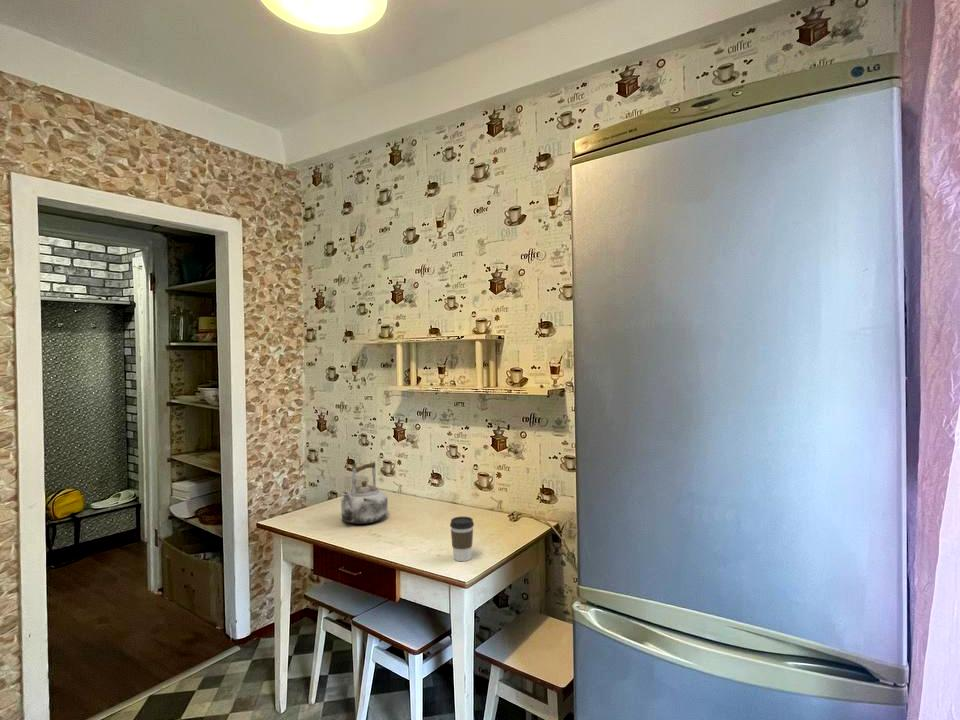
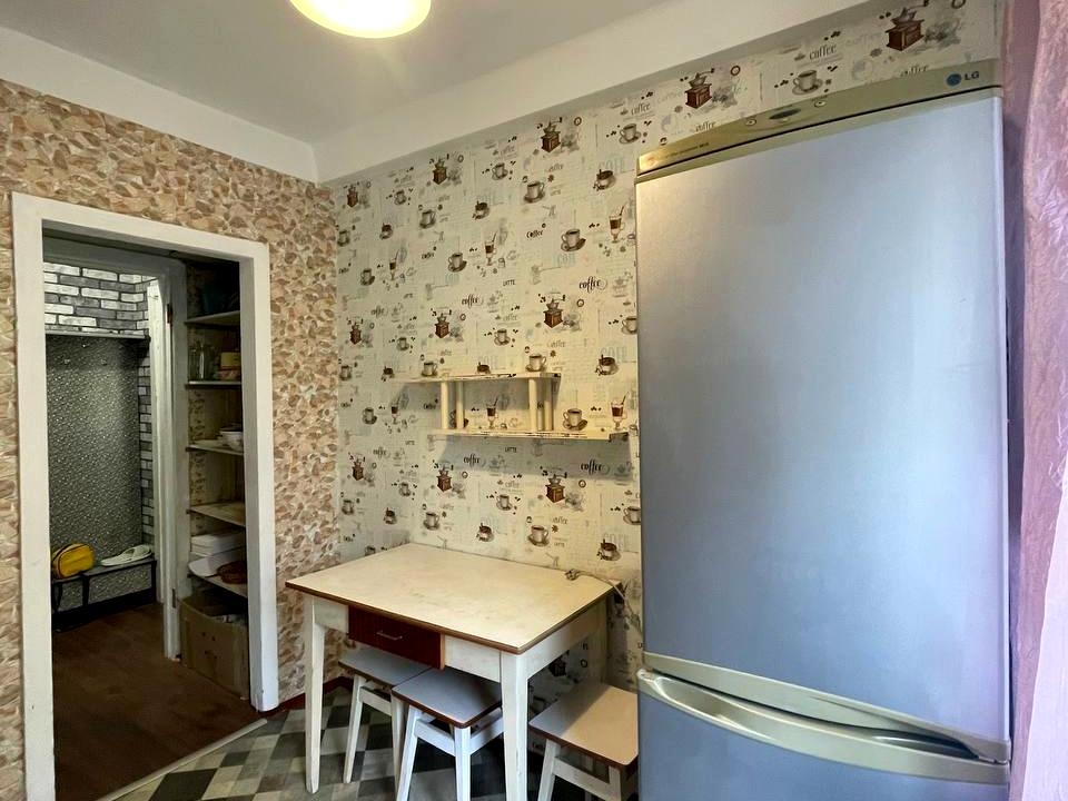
- kettle [340,460,389,525]
- coffee cup [449,516,475,562]
